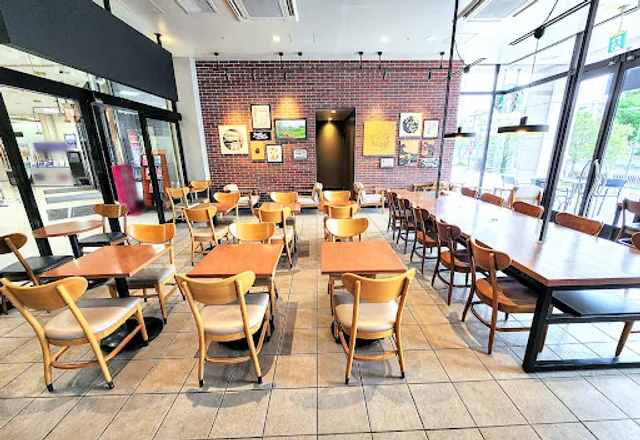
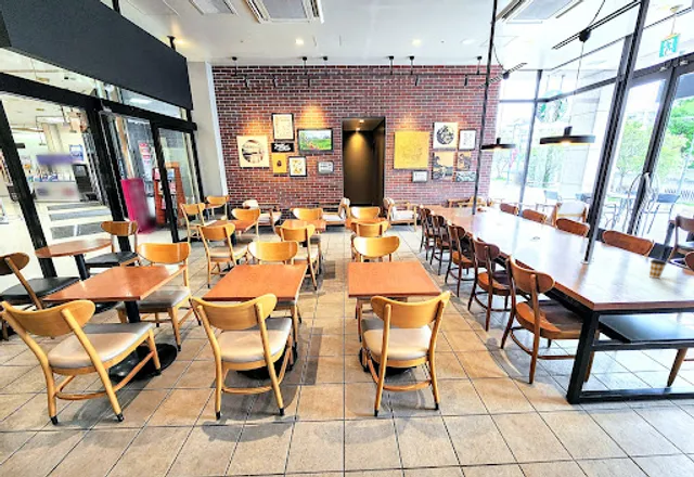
+ coffee cup [648,258,668,280]
